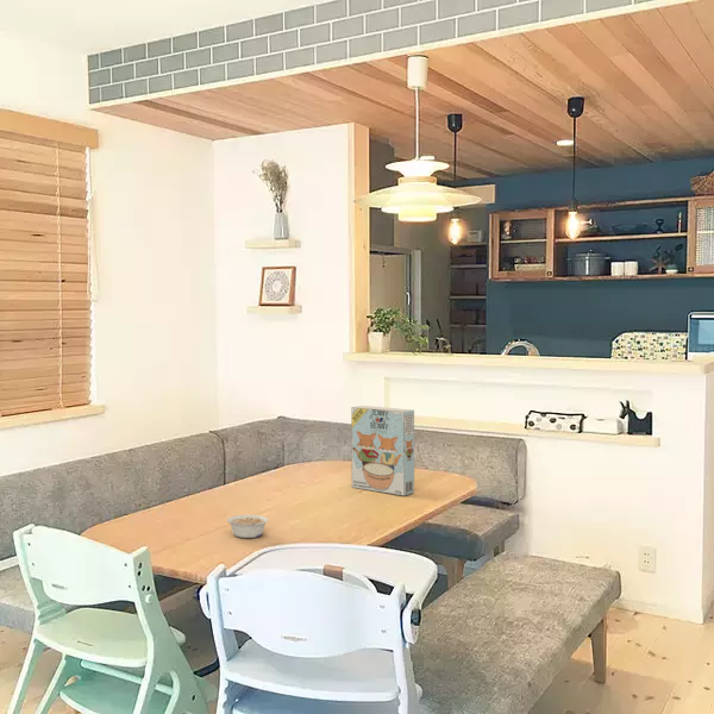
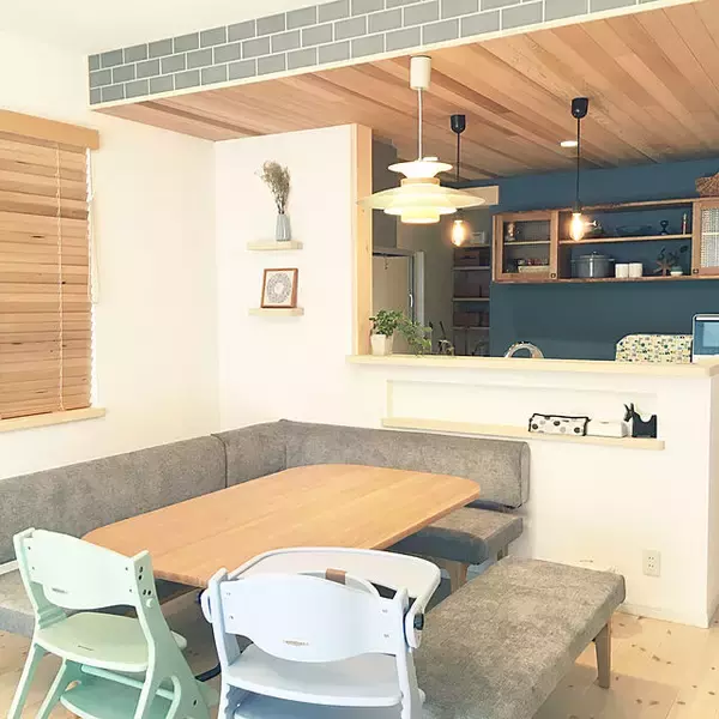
- cereal box [350,405,415,497]
- legume [226,514,270,539]
